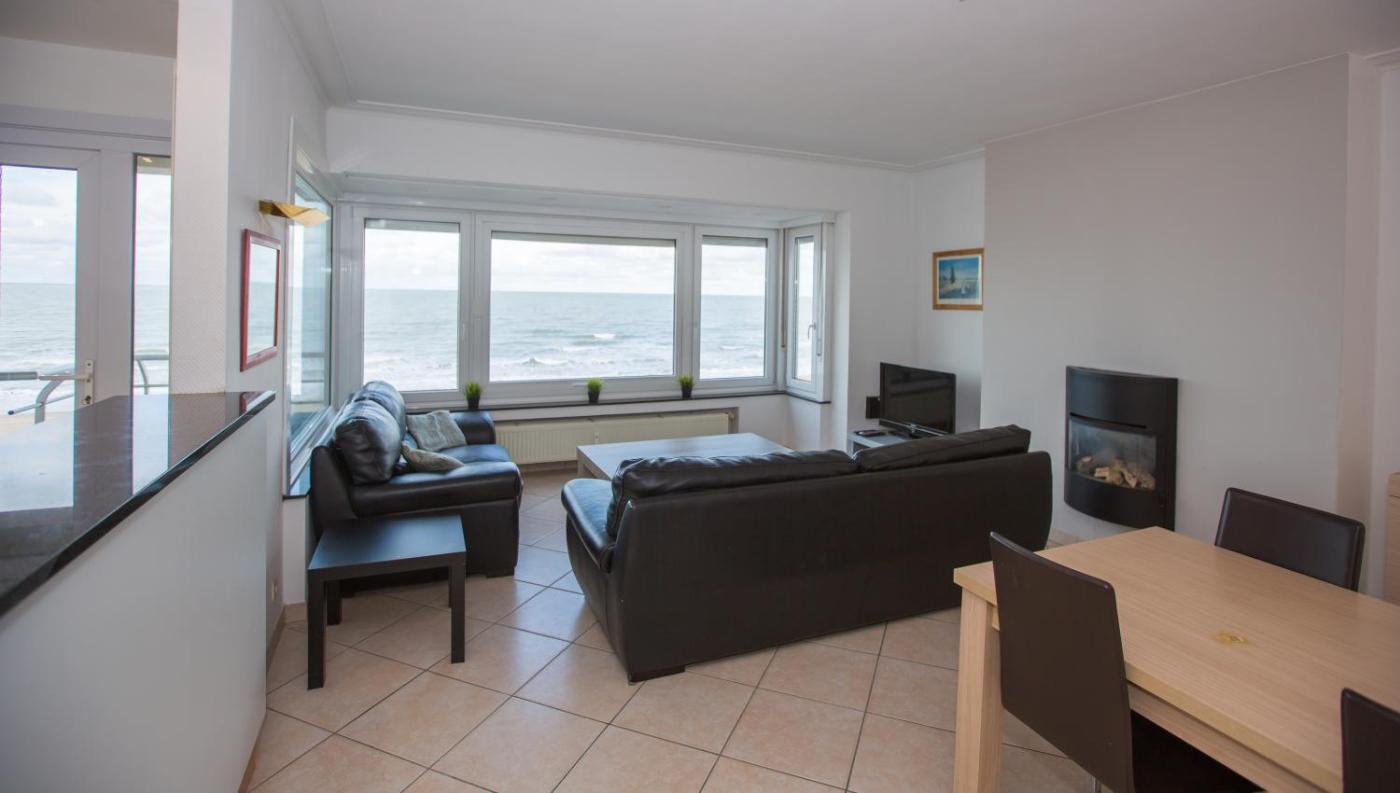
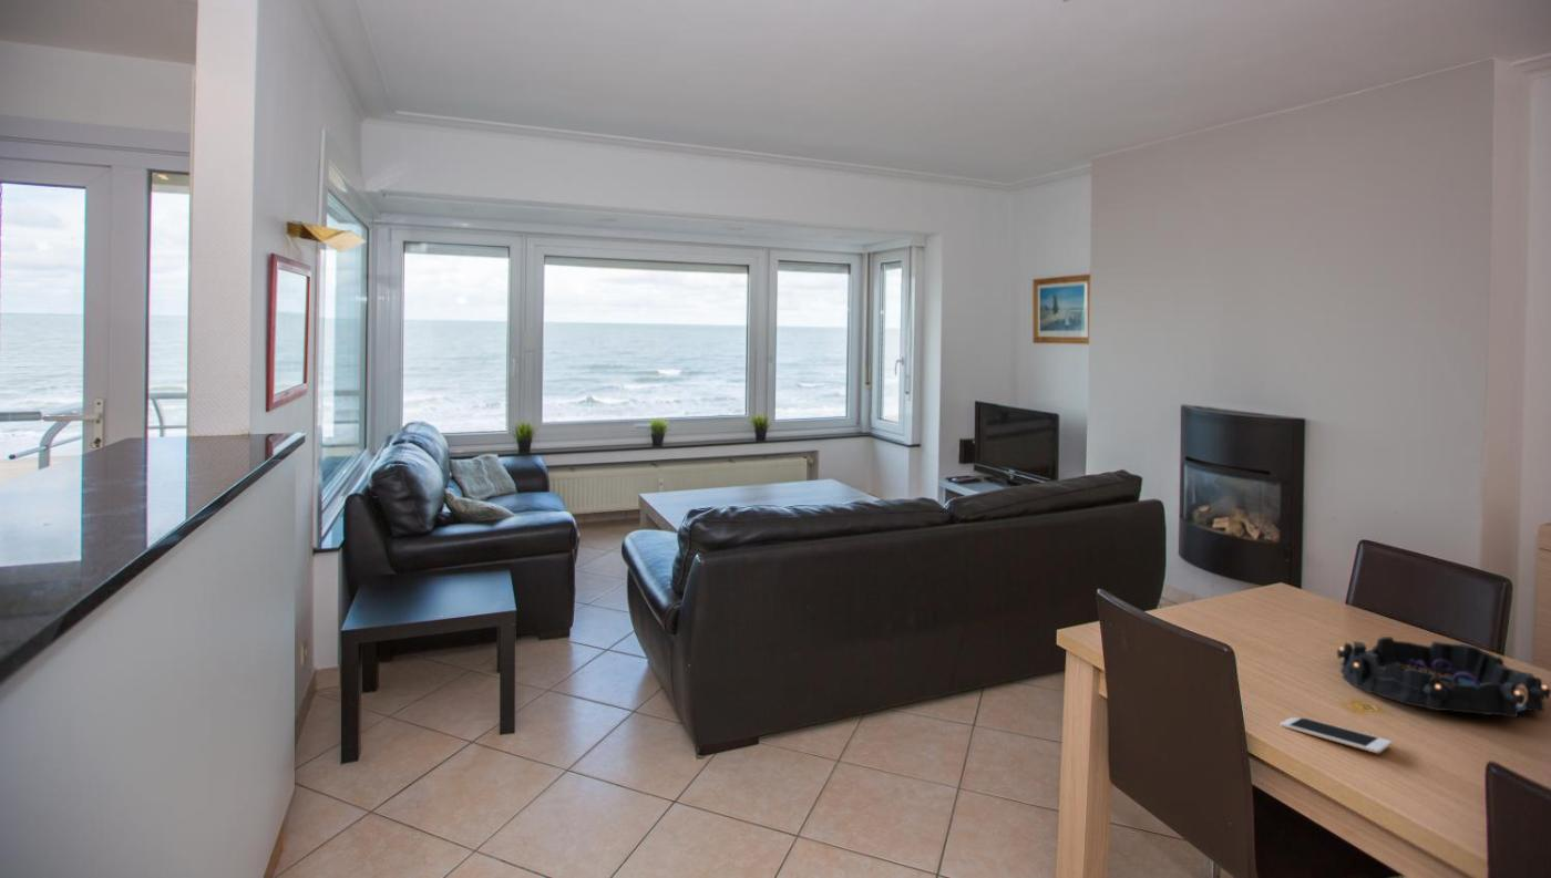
+ decorative bowl [1336,636,1551,719]
+ cell phone [1280,716,1393,754]
